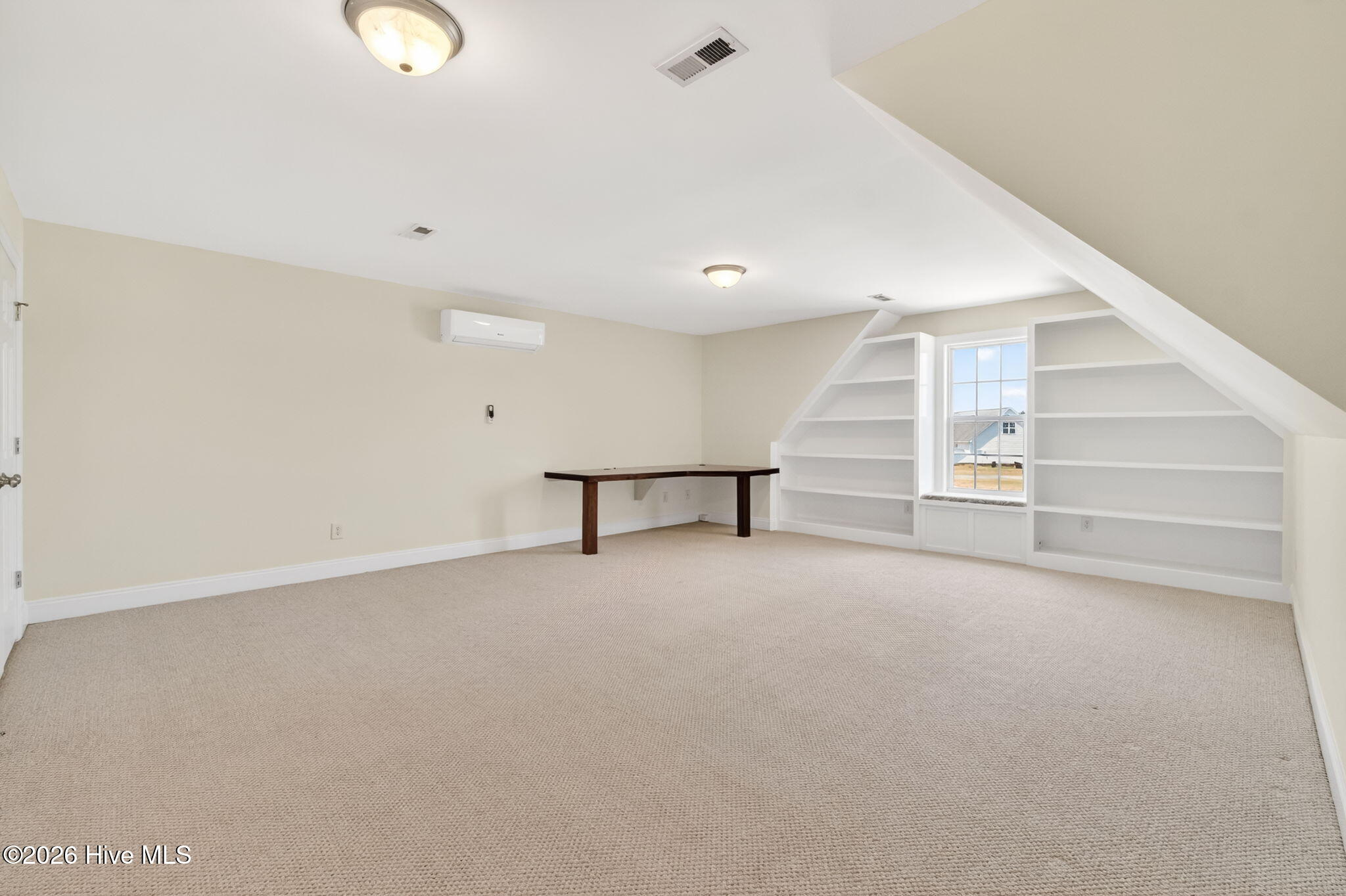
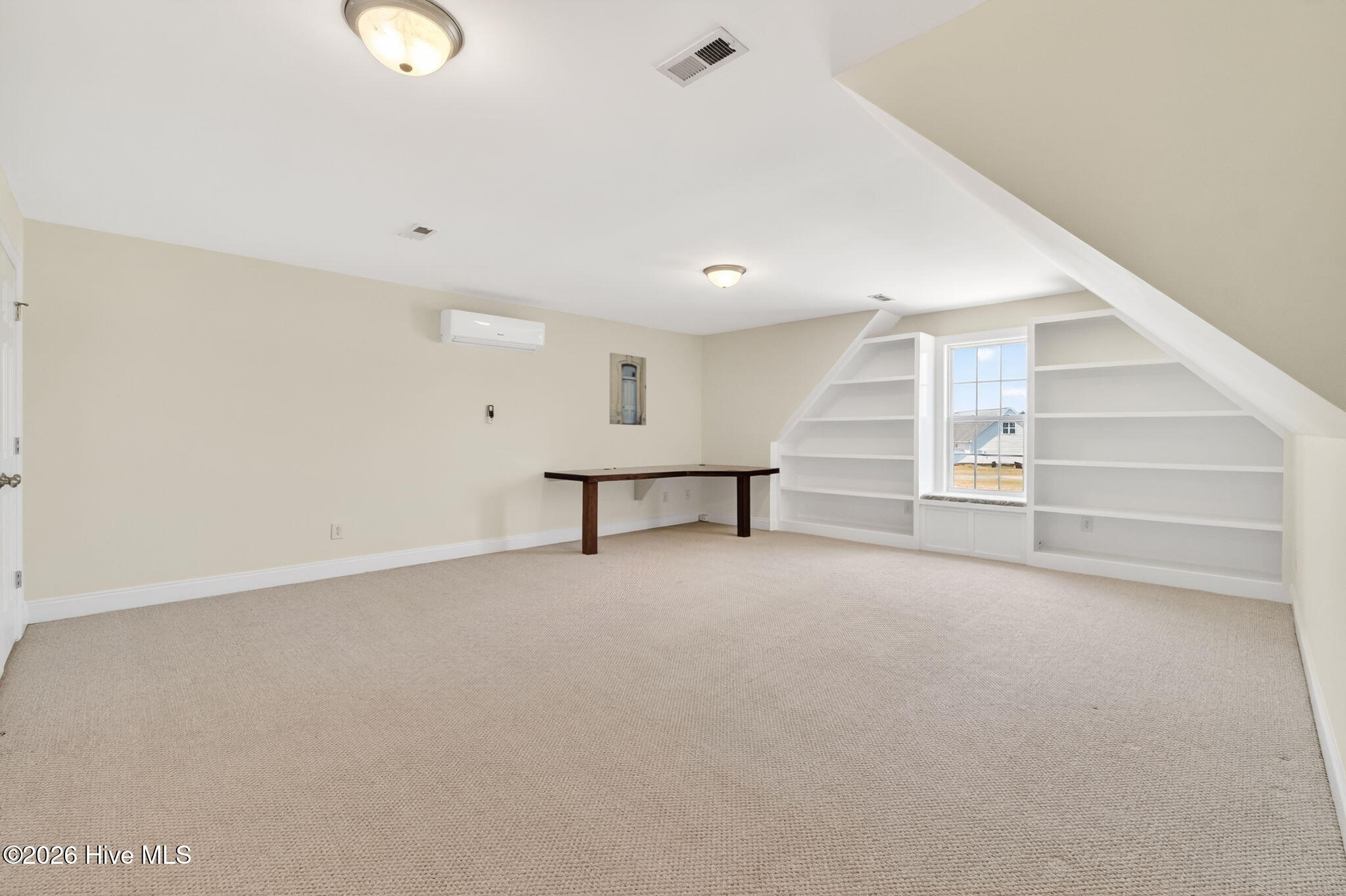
+ wall art [609,352,647,426]
